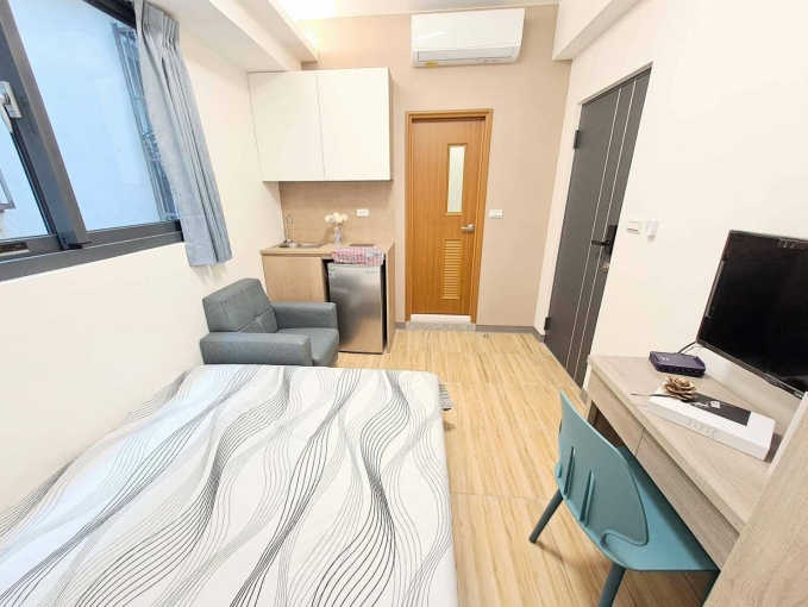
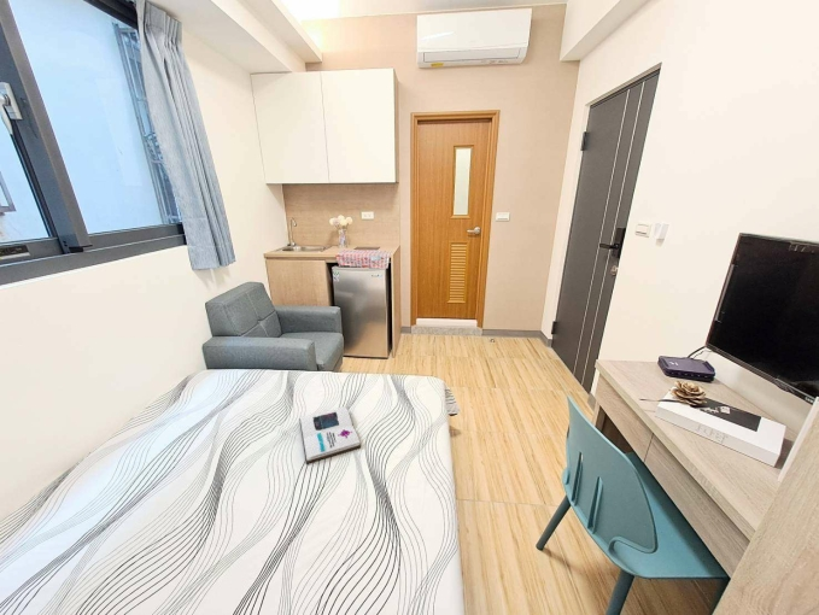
+ book [298,405,362,465]
